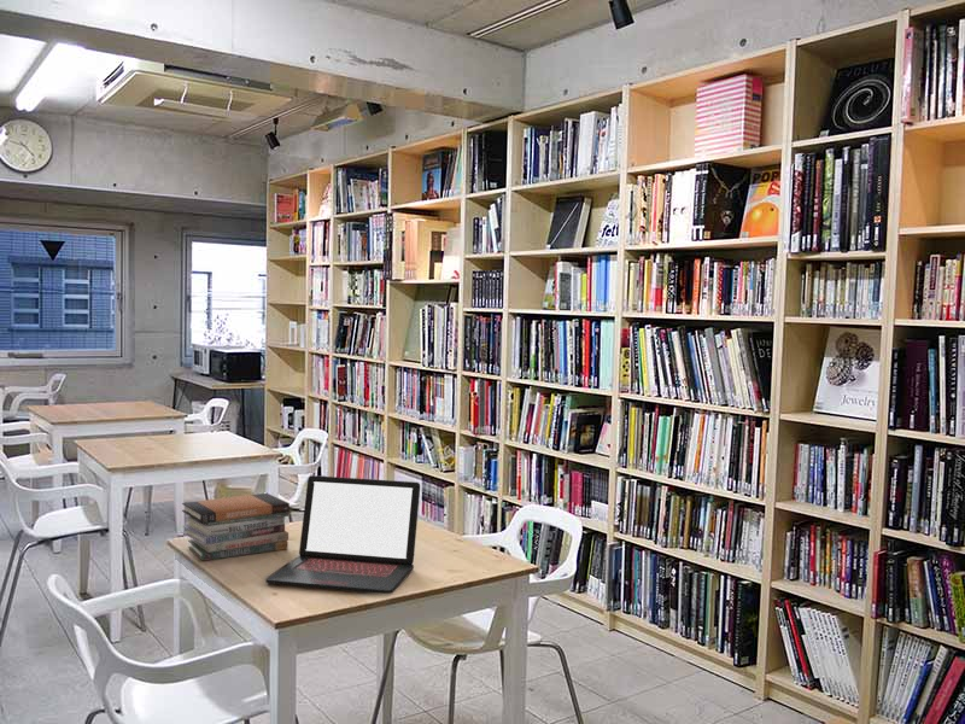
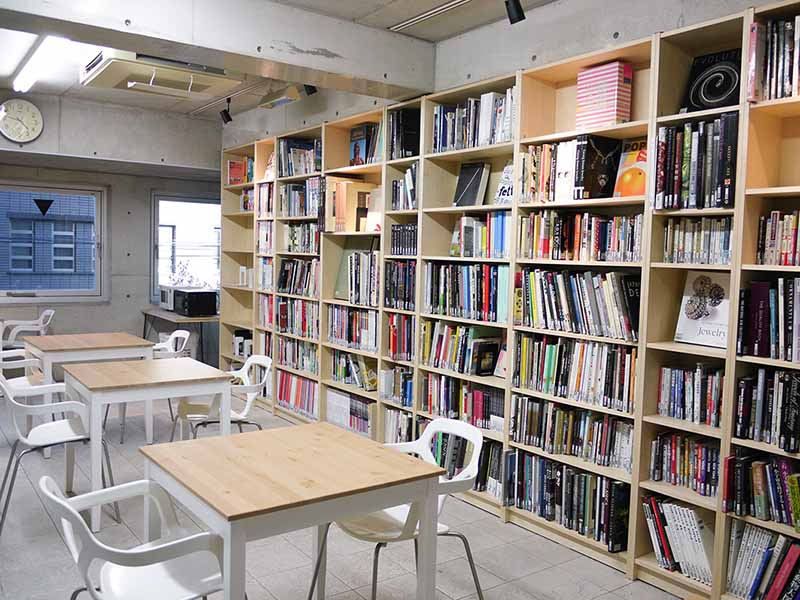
- book stack [181,492,291,562]
- laptop [264,474,421,595]
